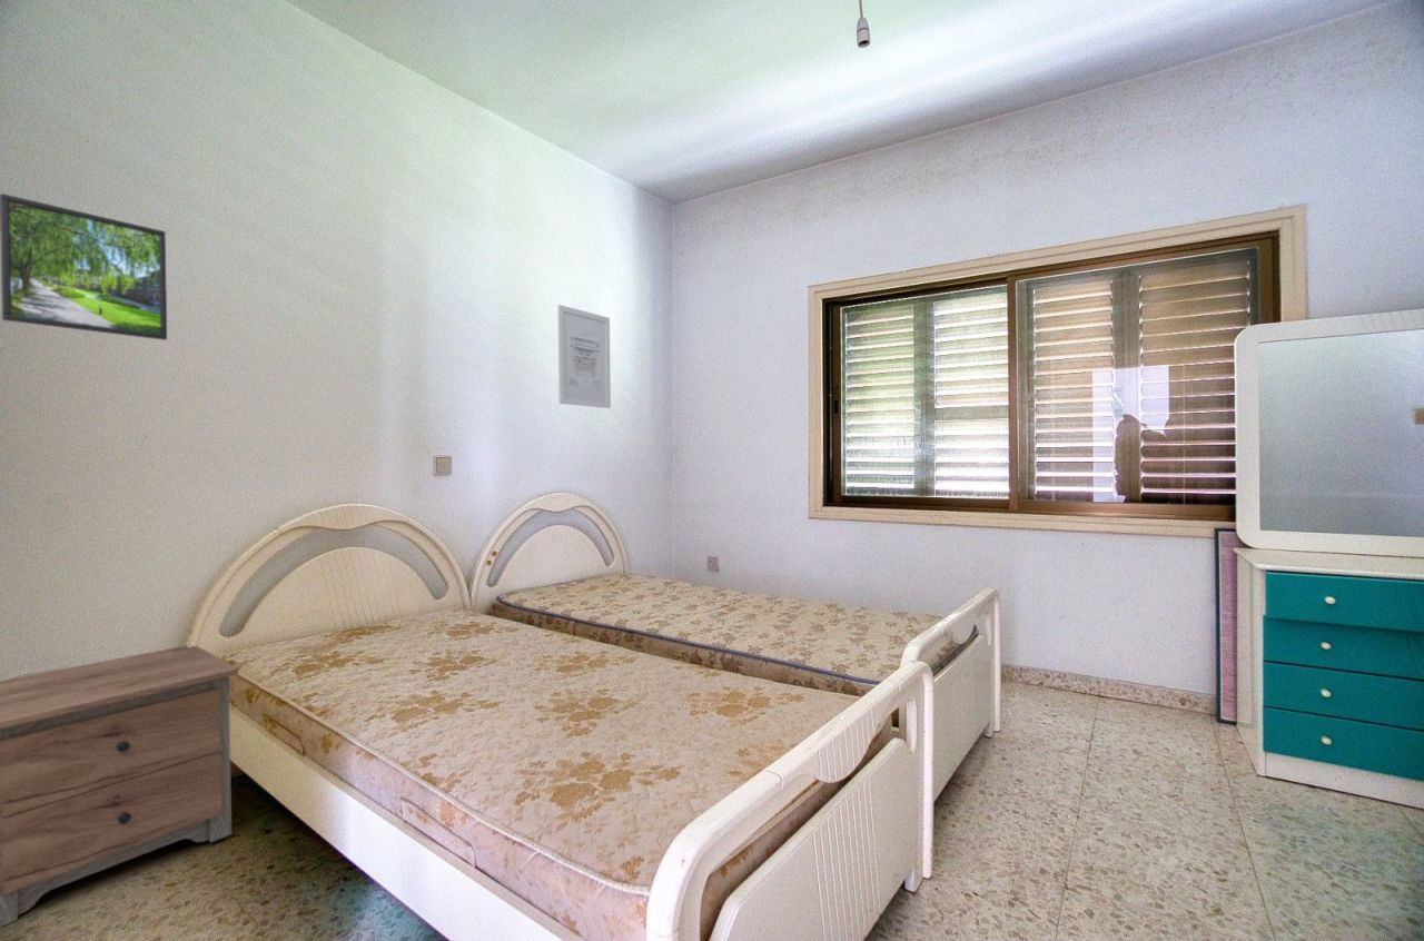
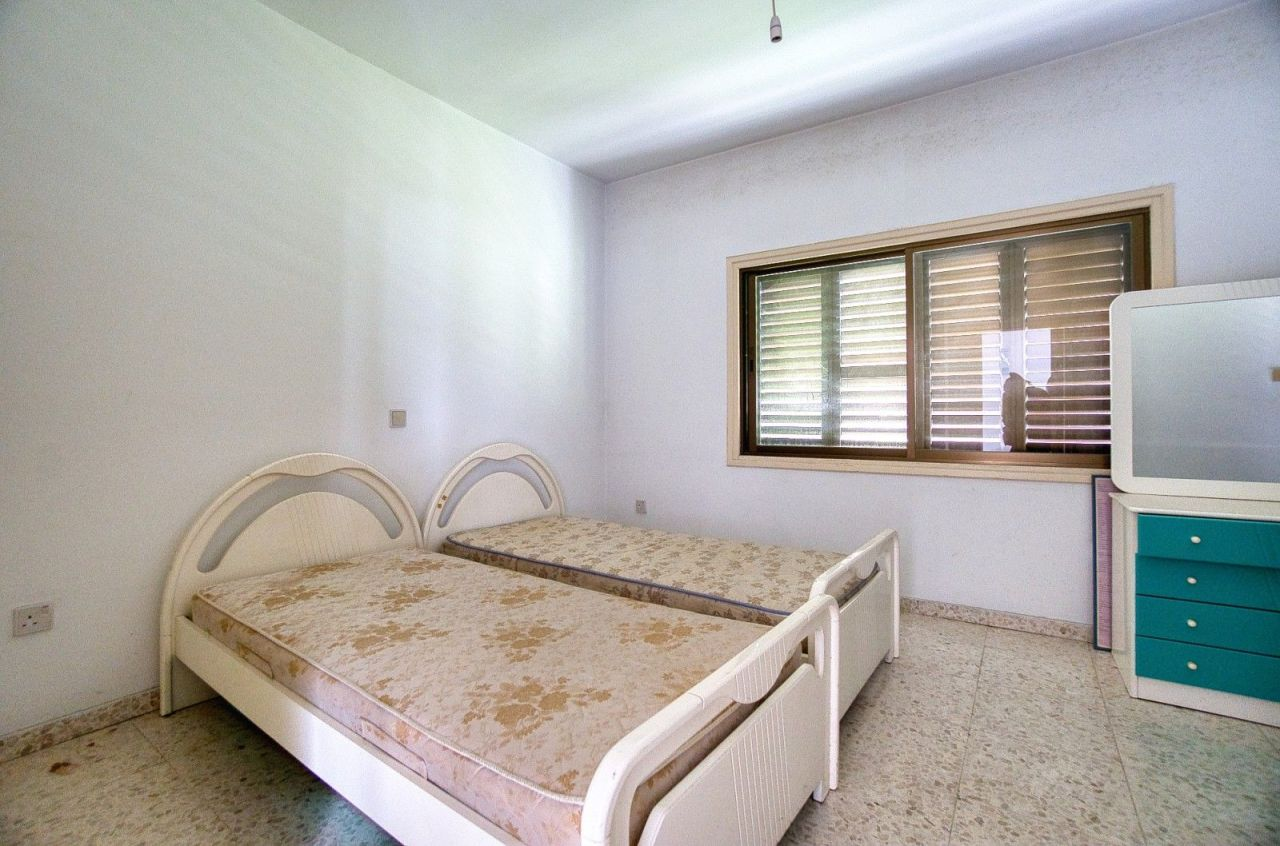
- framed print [0,192,168,341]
- wall art [556,304,612,409]
- nightstand [0,644,239,928]
